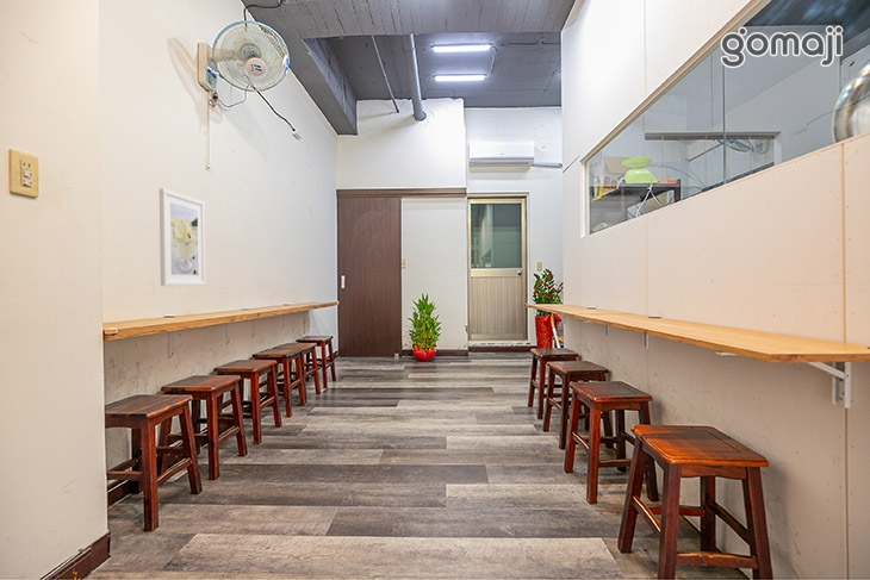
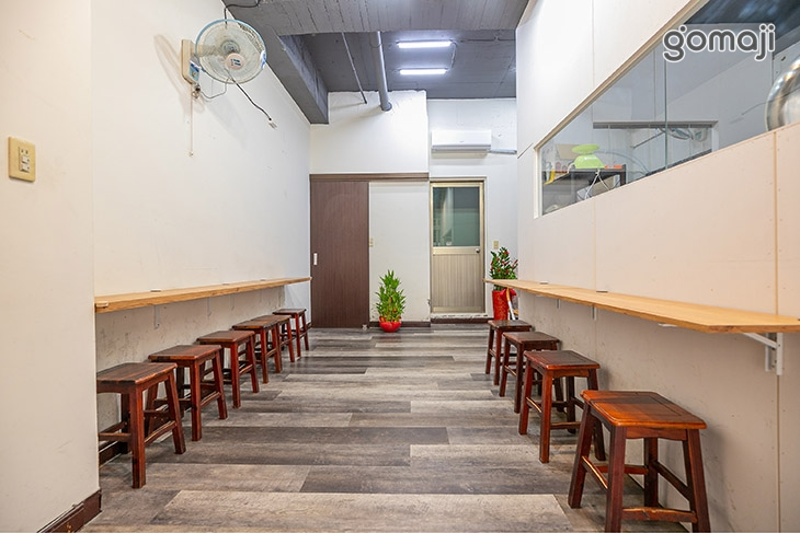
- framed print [159,187,206,287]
